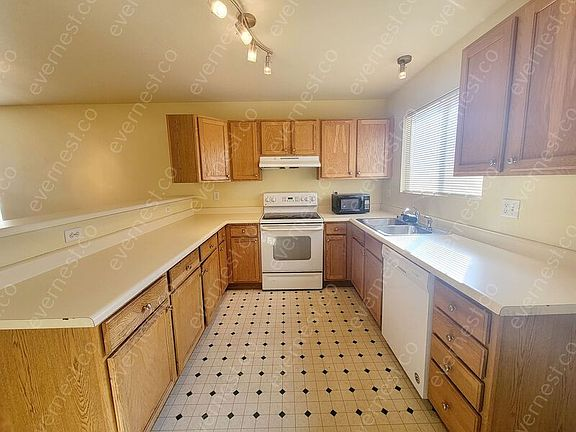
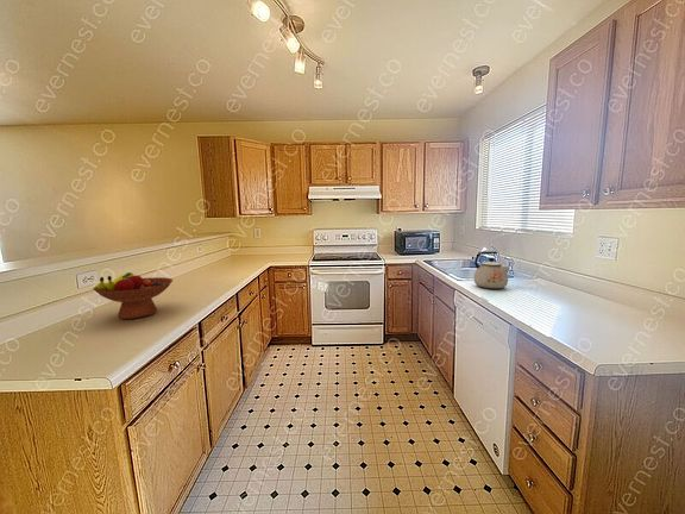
+ kettle [472,250,510,289]
+ fruit bowl [92,271,174,320]
